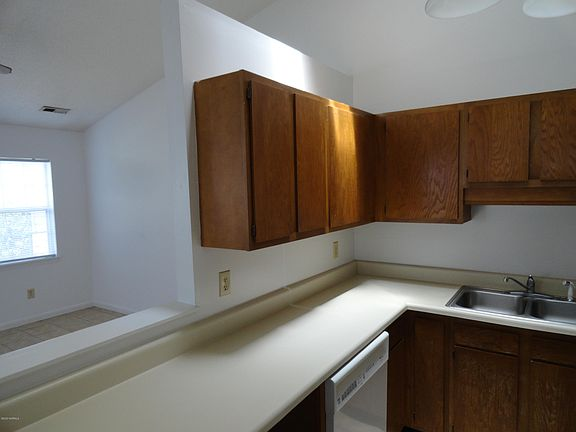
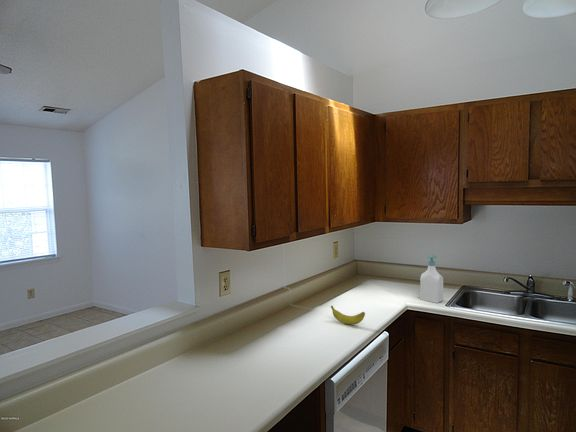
+ banana [330,305,366,326]
+ soap bottle [419,253,444,304]
